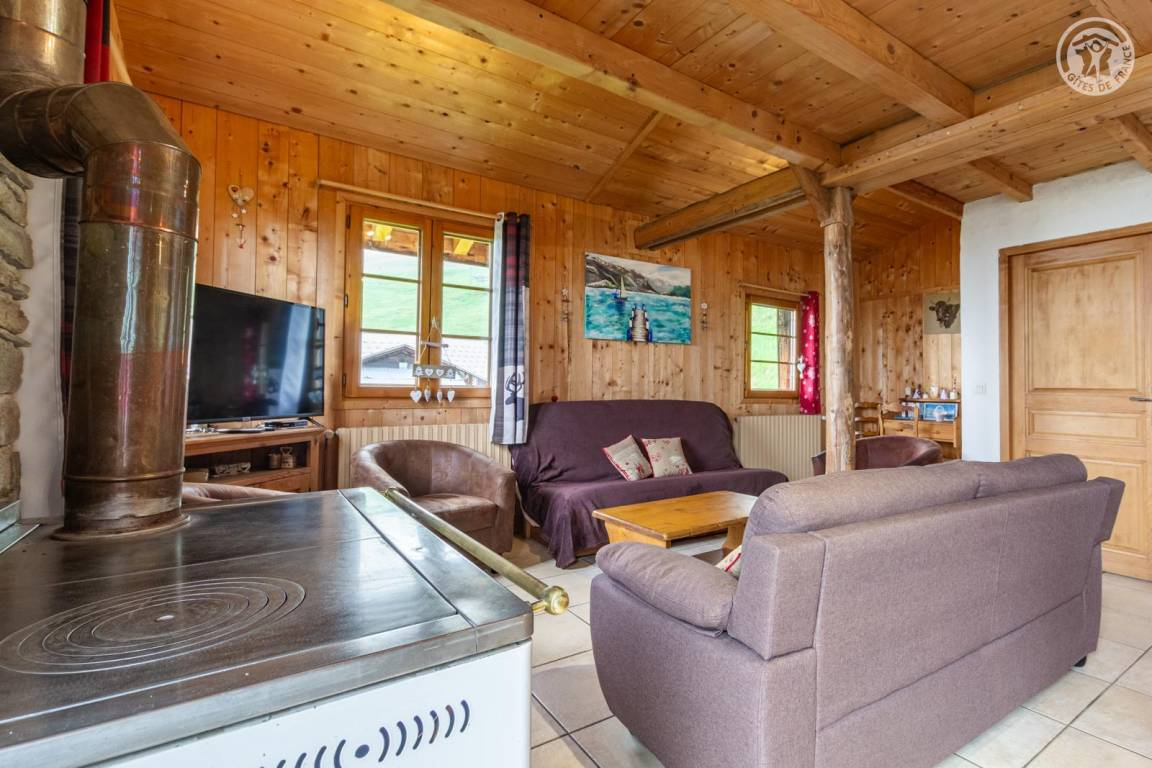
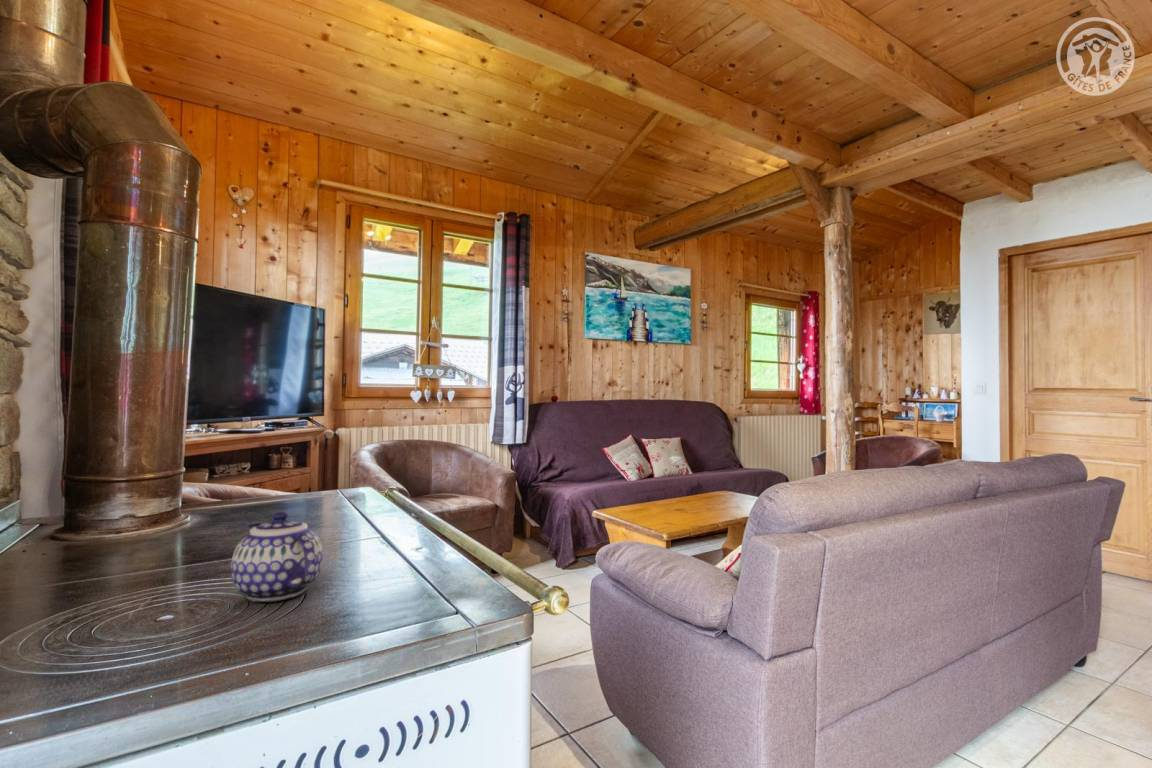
+ teapot [230,511,324,603]
